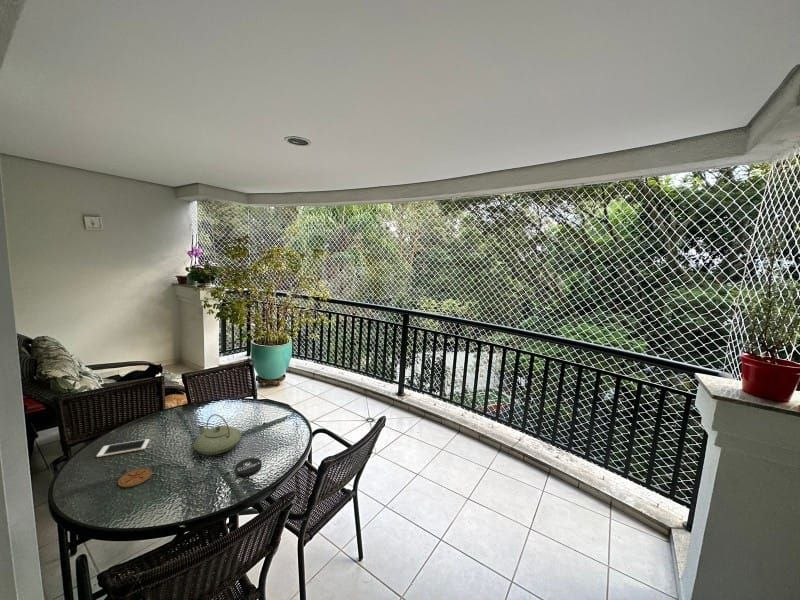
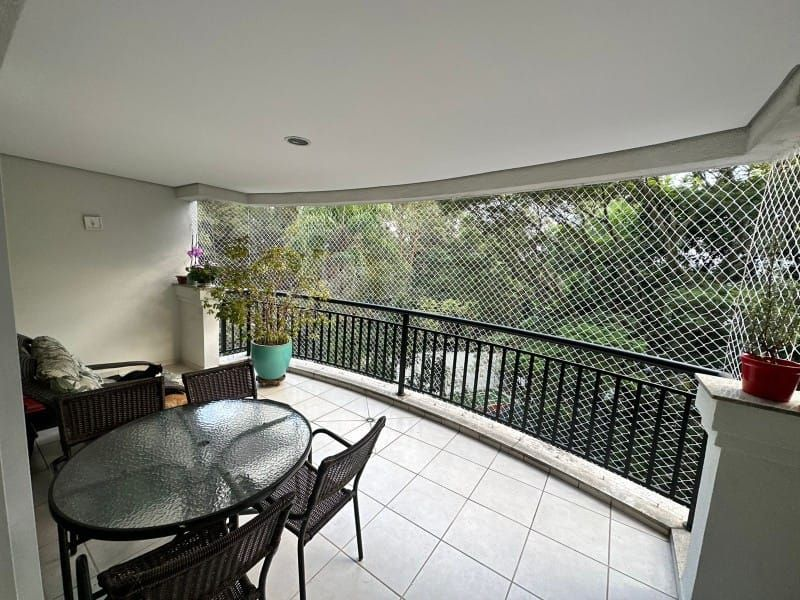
- coaster [117,467,153,488]
- coaster [234,457,263,477]
- teapot [192,413,243,456]
- cell phone [96,438,151,458]
